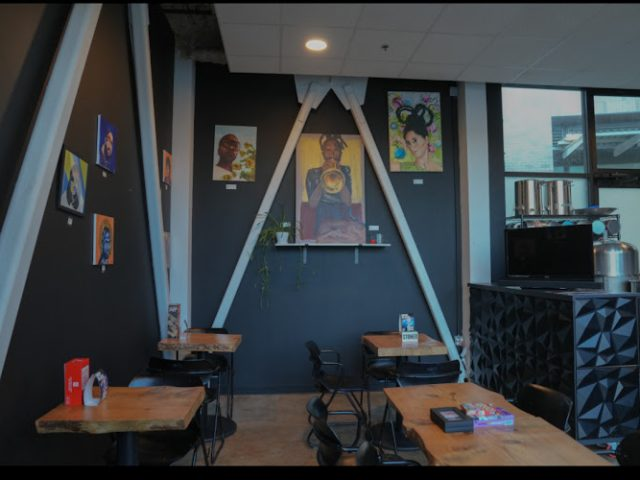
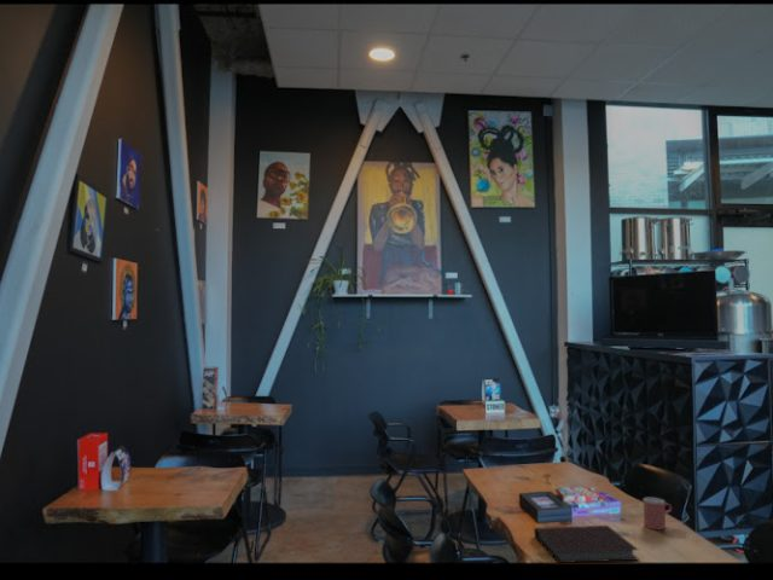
+ notebook [533,524,639,564]
+ cup [643,497,673,530]
